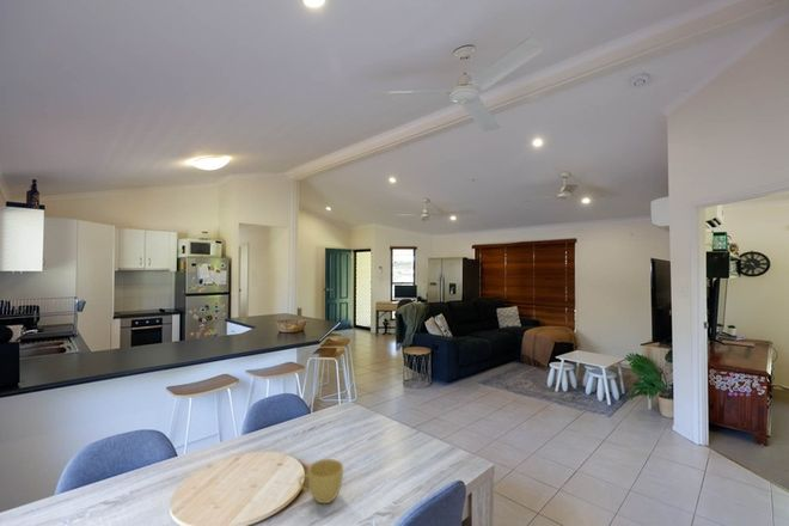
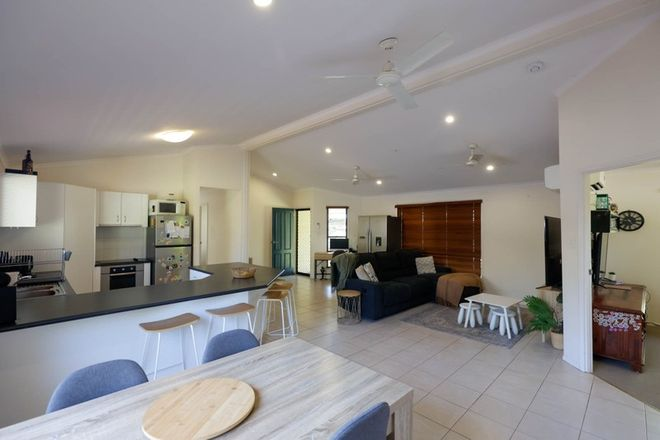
- cup [298,458,344,504]
